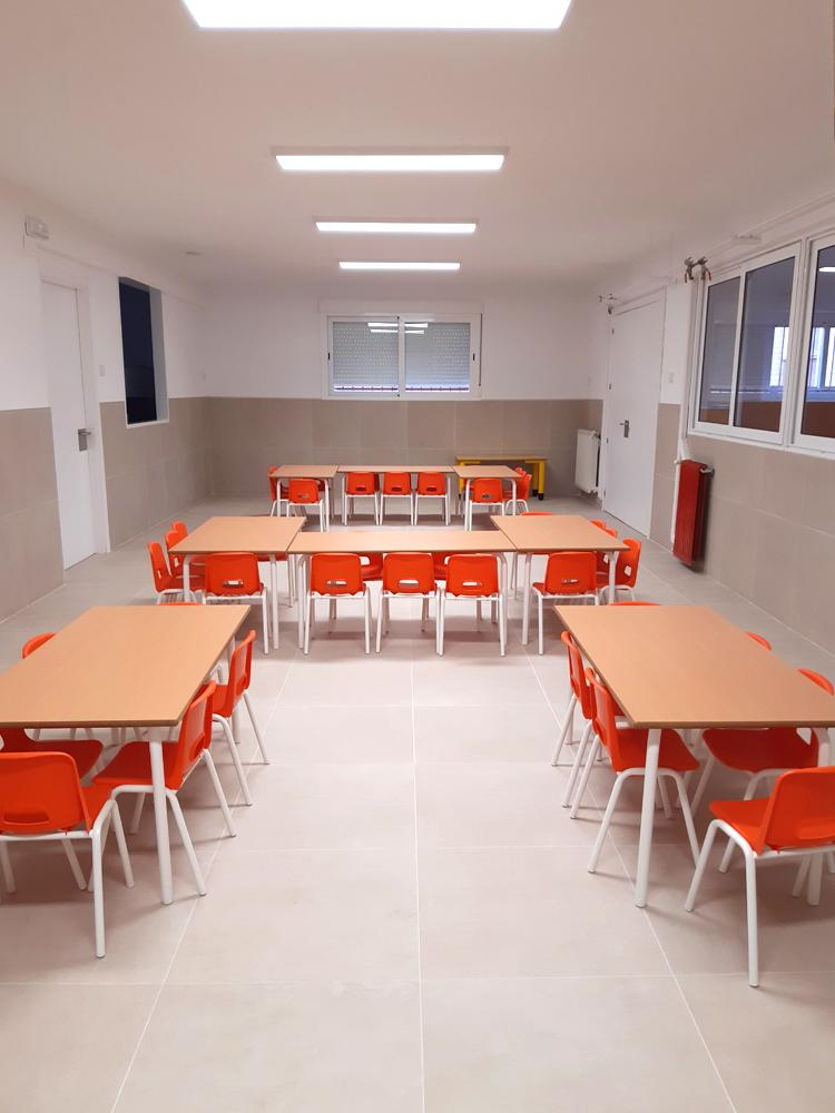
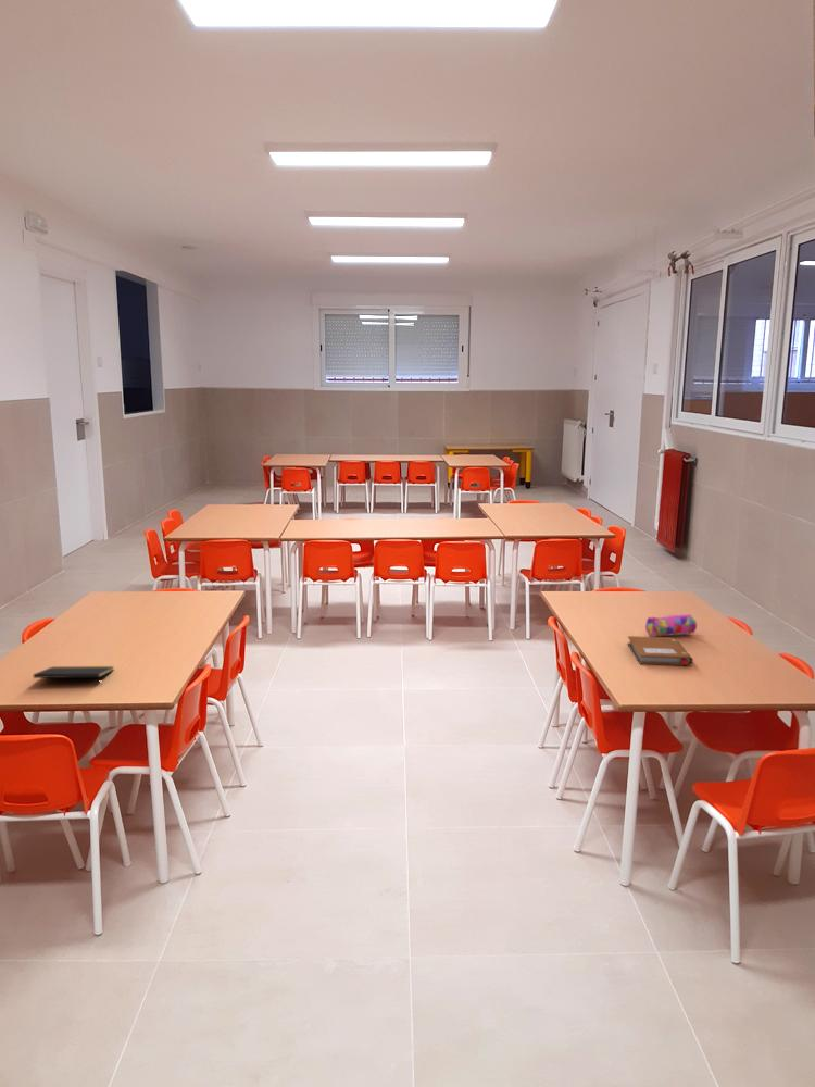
+ pencil case [644,613,698,637]
+ notepad [33,665,115,687]
+ notebook [626,635,694,666]
